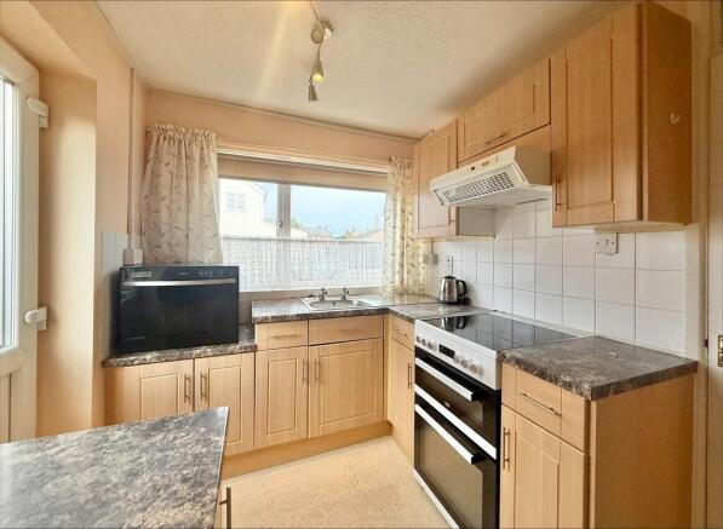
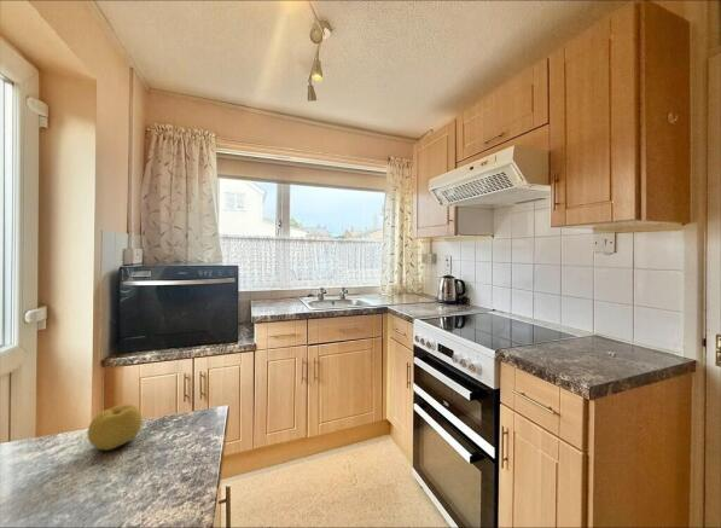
+ fruit [87,402,144,451]
